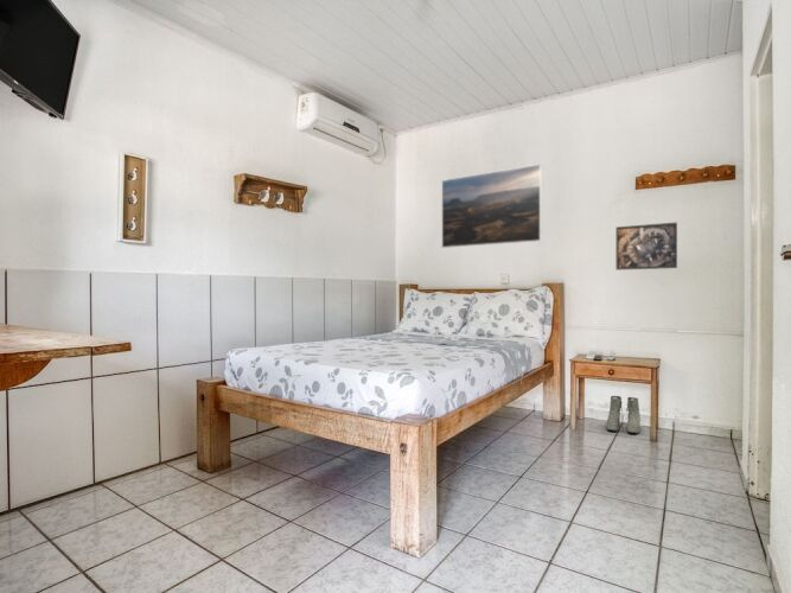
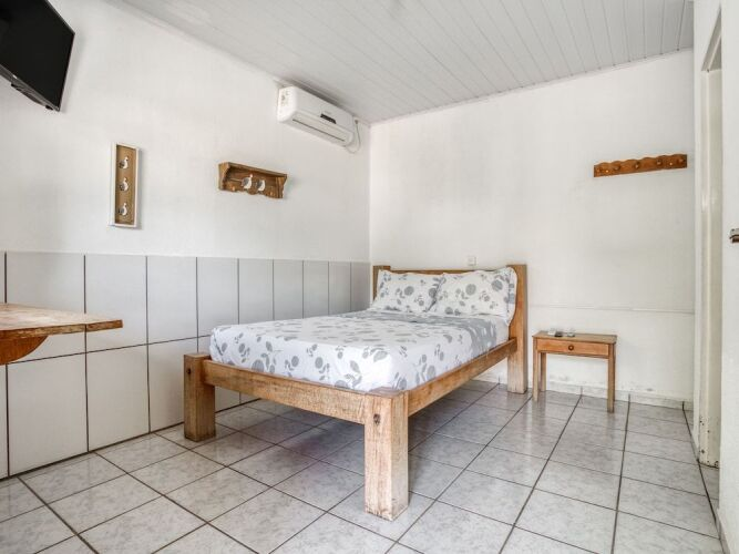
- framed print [615,222,678,272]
- boots [606,395,642,434]
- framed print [441,162,543,249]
